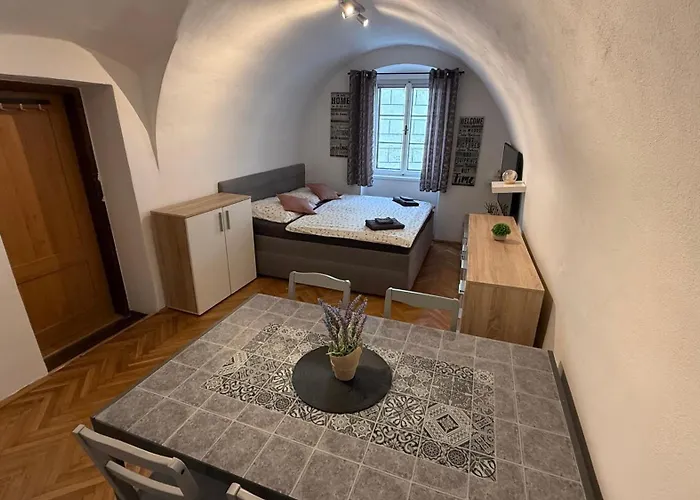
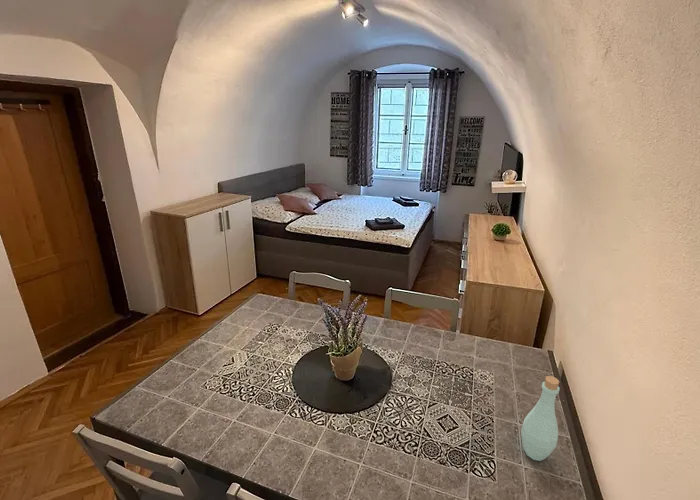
+ bottle [520,375,561,462]
